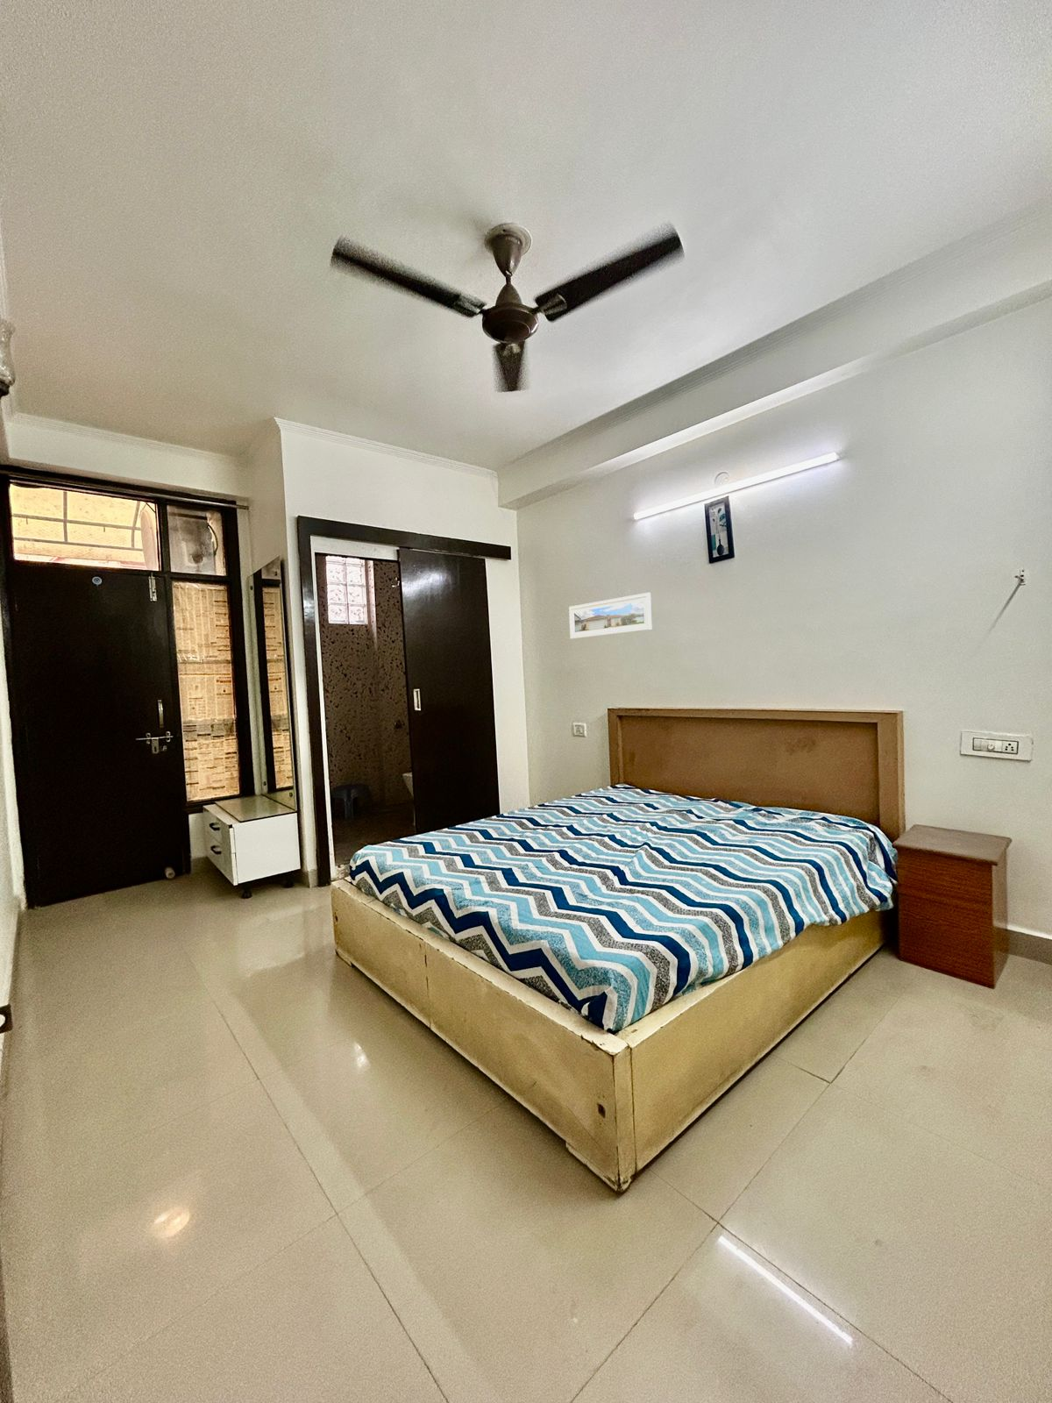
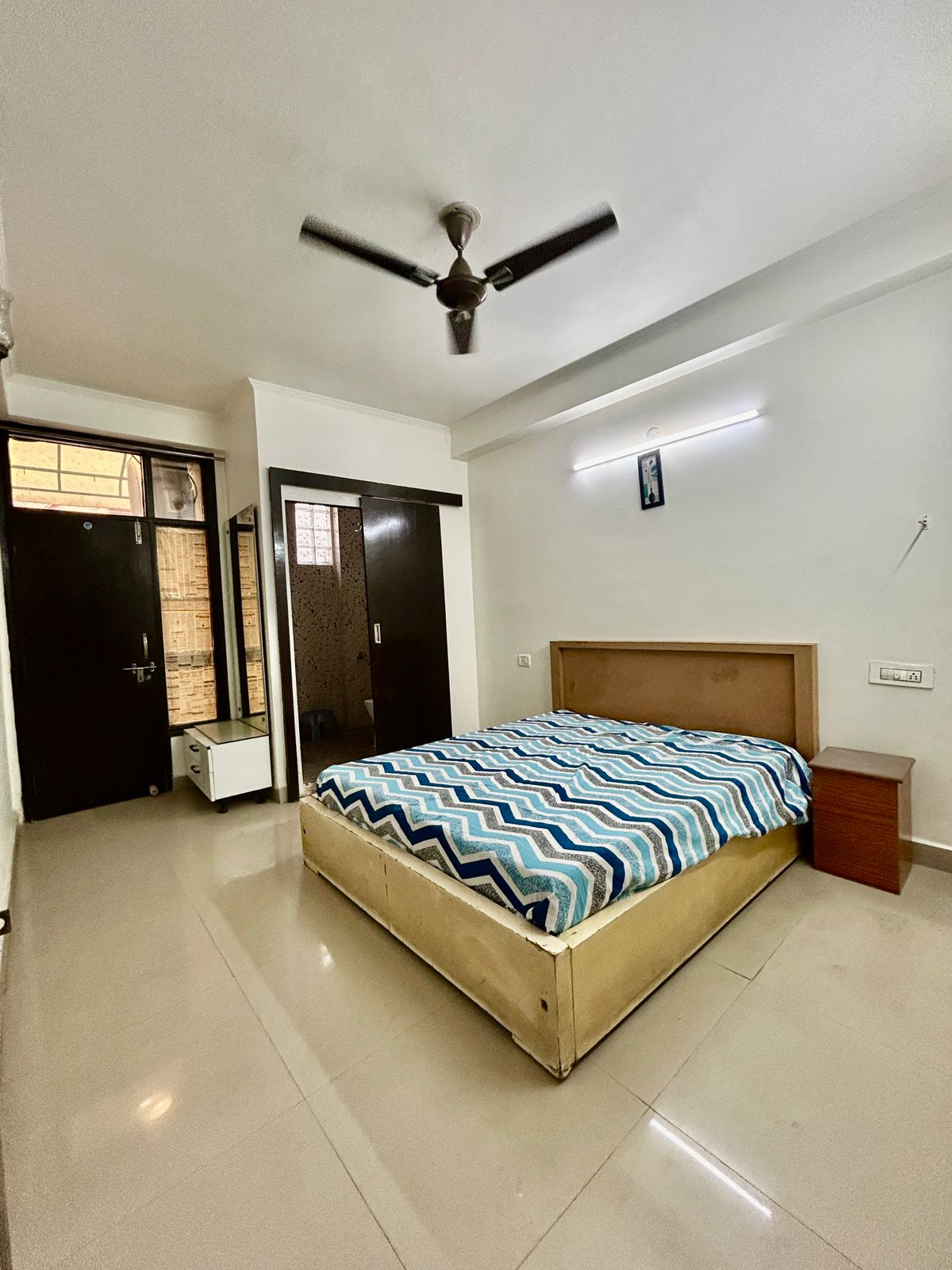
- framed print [568,592,653,640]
